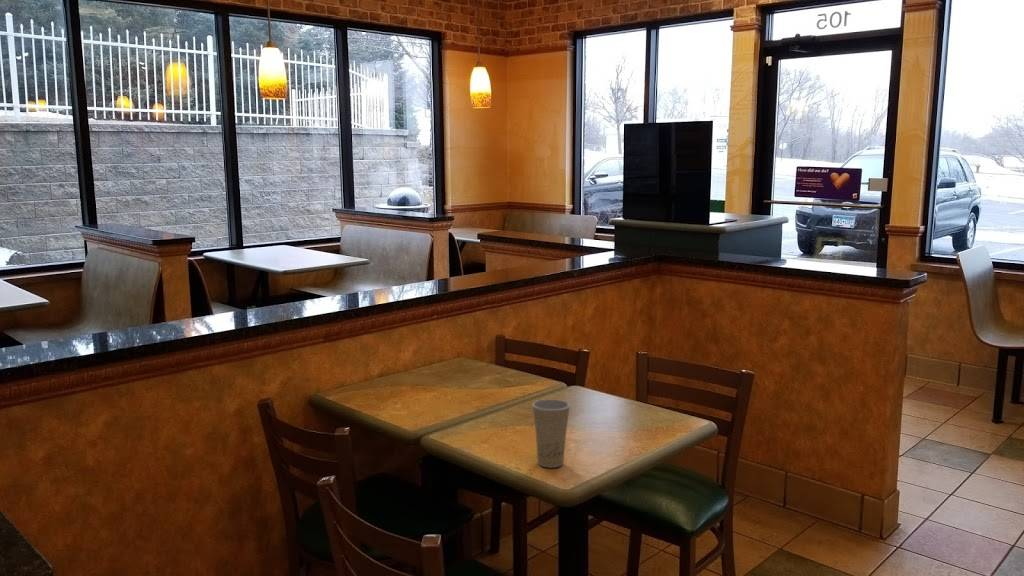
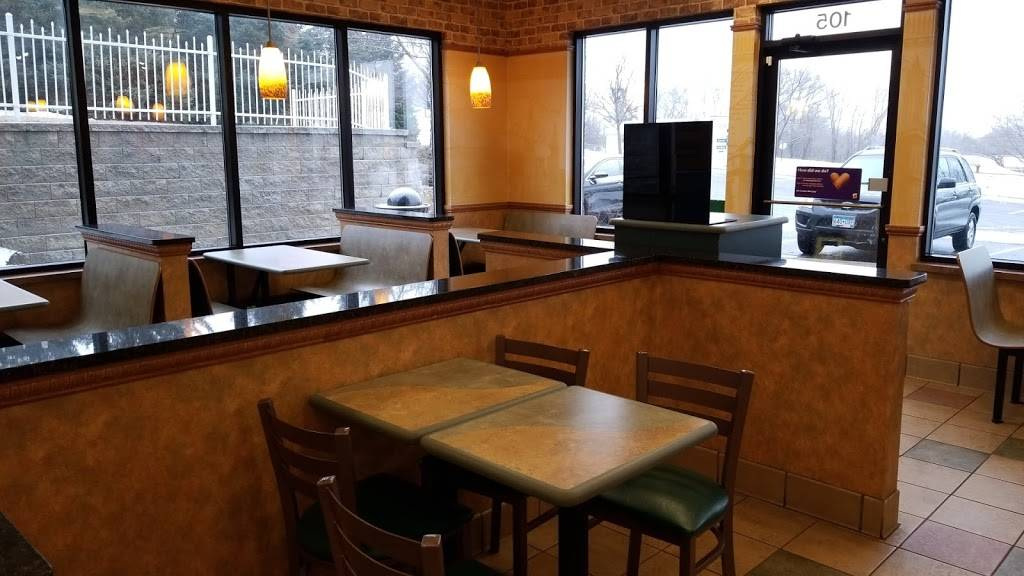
- paper cup [531,398,571,469]
